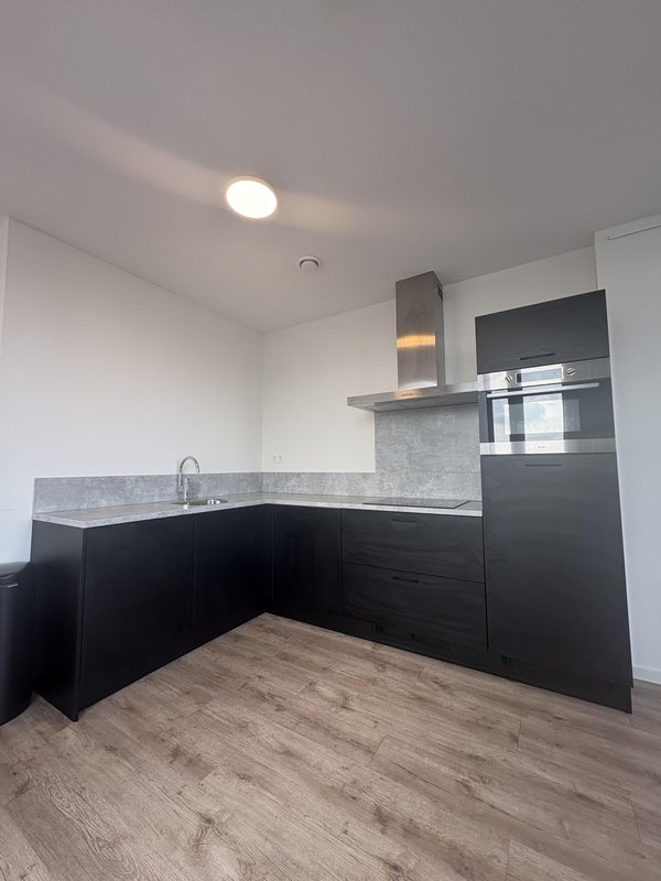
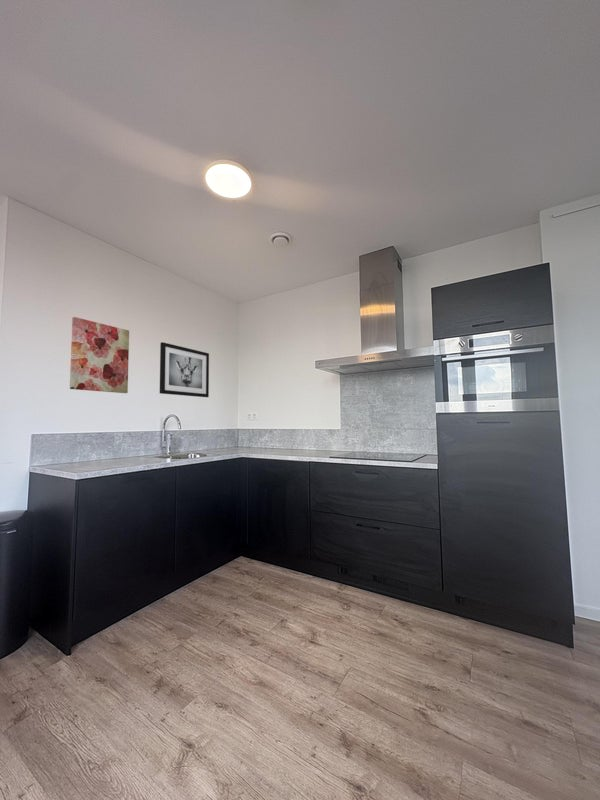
+ wall art [159,341,210,398]
+ wall art [69,316,130,394]
